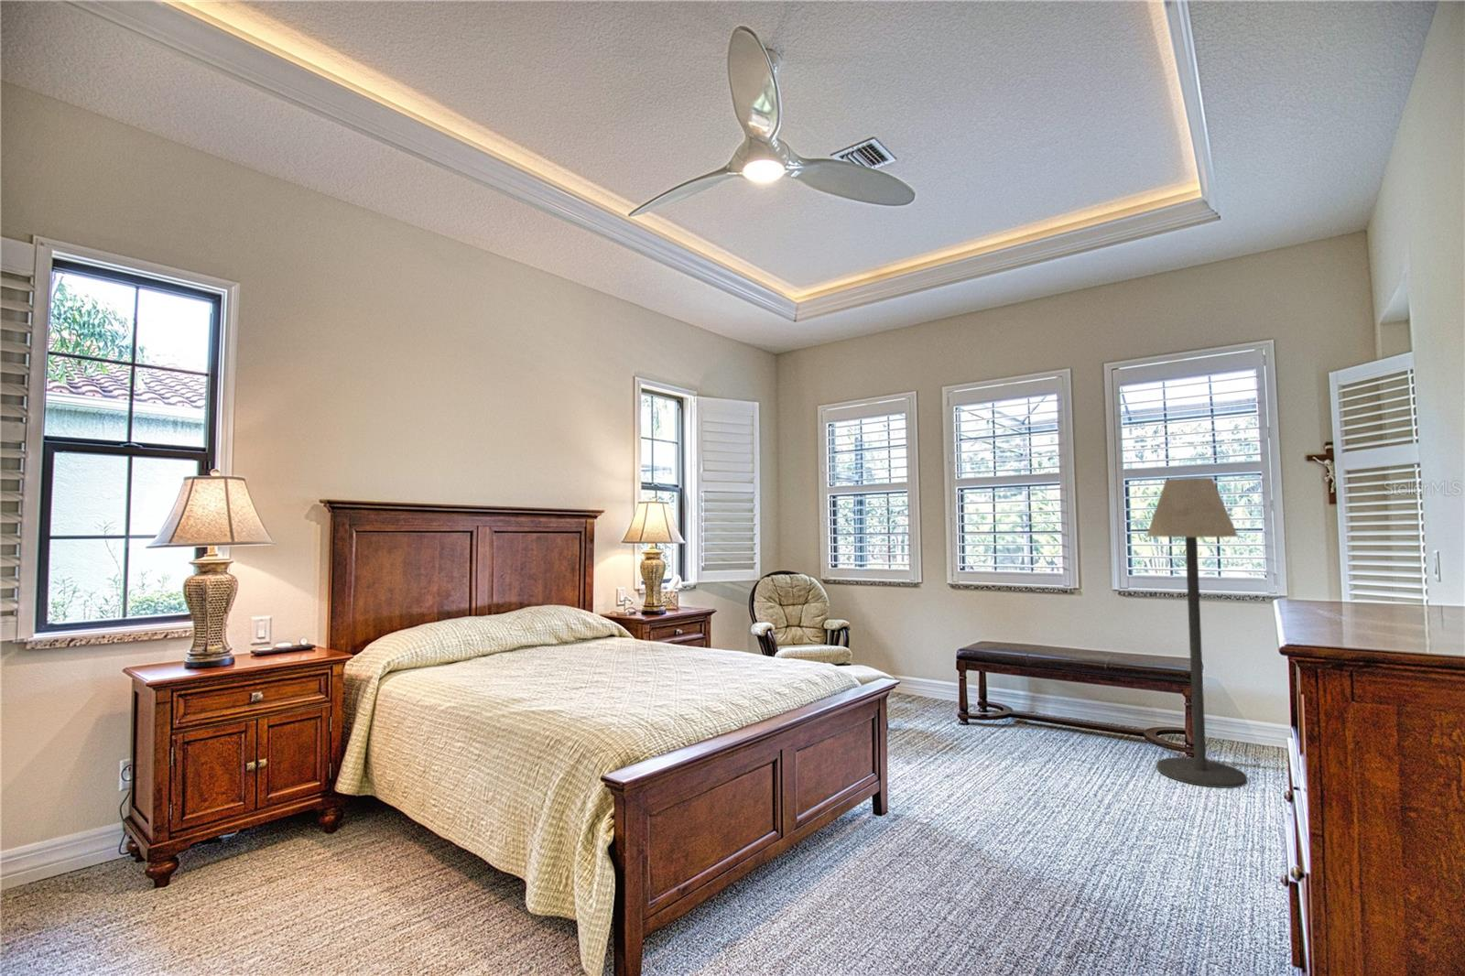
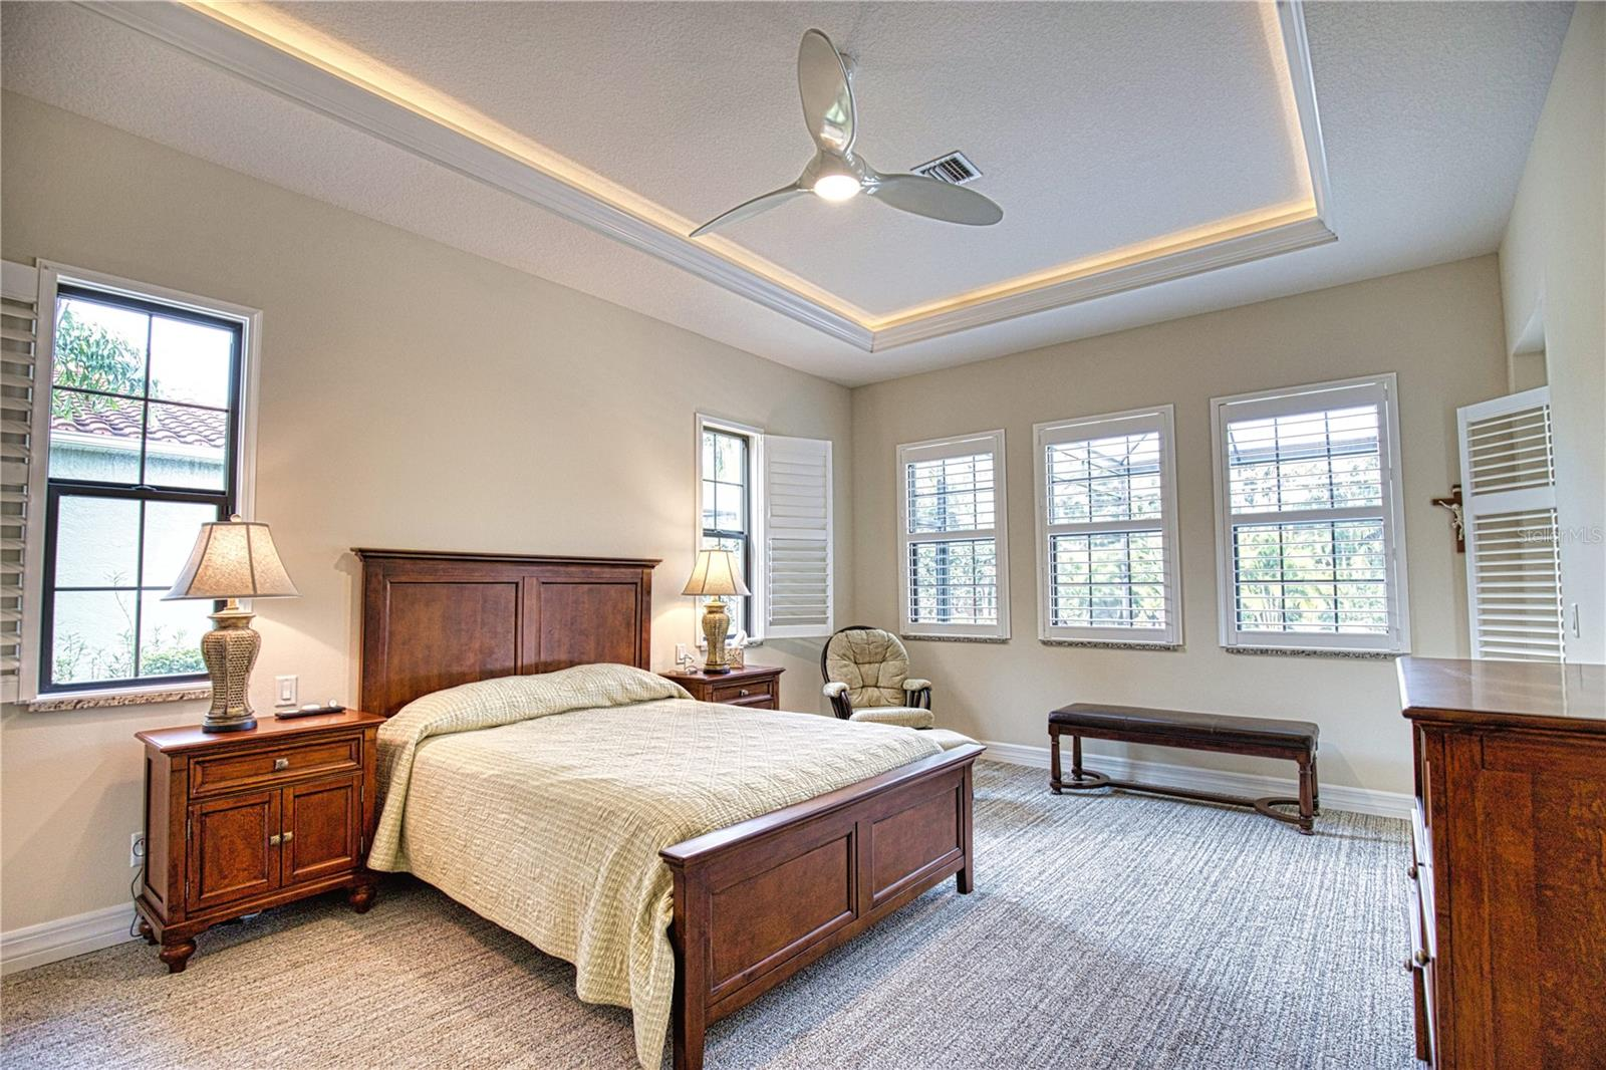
- floor lamp [1146,477,1248,790]
